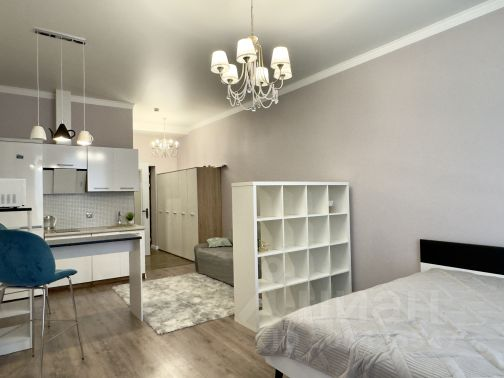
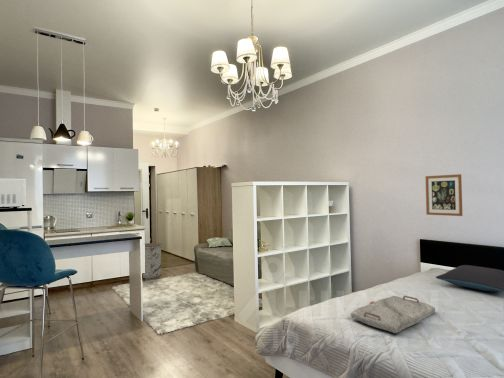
+ pillow [435,264,504,293]
+ serving tray [350,295,436,334]
+ trash can [142,242,162,279]
+ wall art [424,173,463,217]
